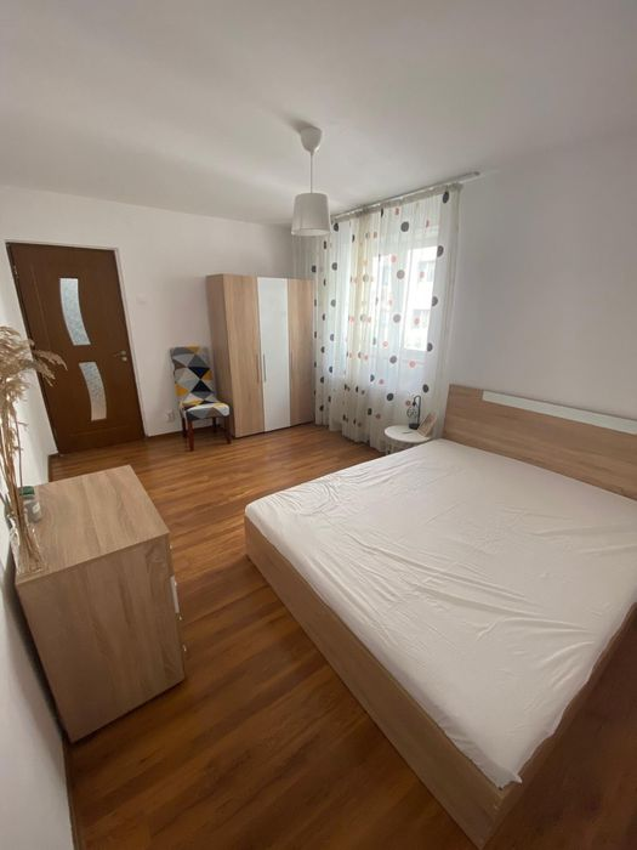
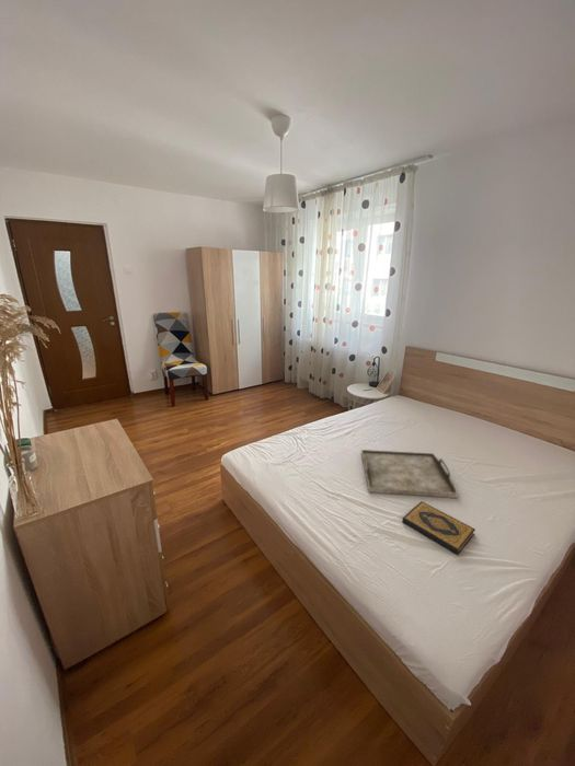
+ hardback book [401,500,476,556]
+ serving tray [360,449,459,499]
